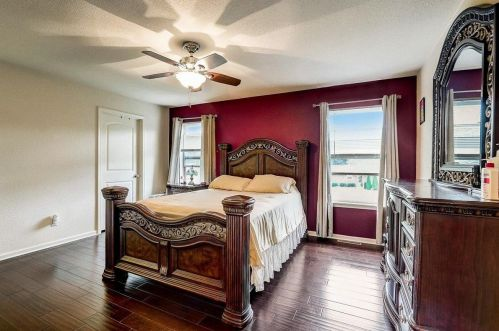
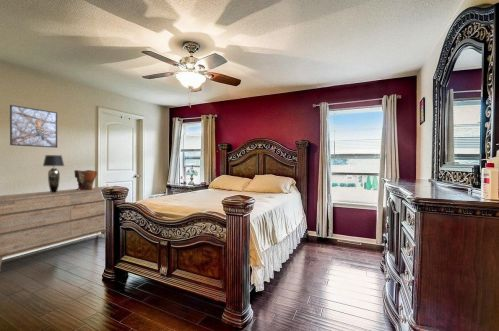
+ table lamp [42,154,65,193]
+ decorative urn [73,169,99,191]
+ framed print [9,104,58,149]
+ dresser [0,185,107,268]
